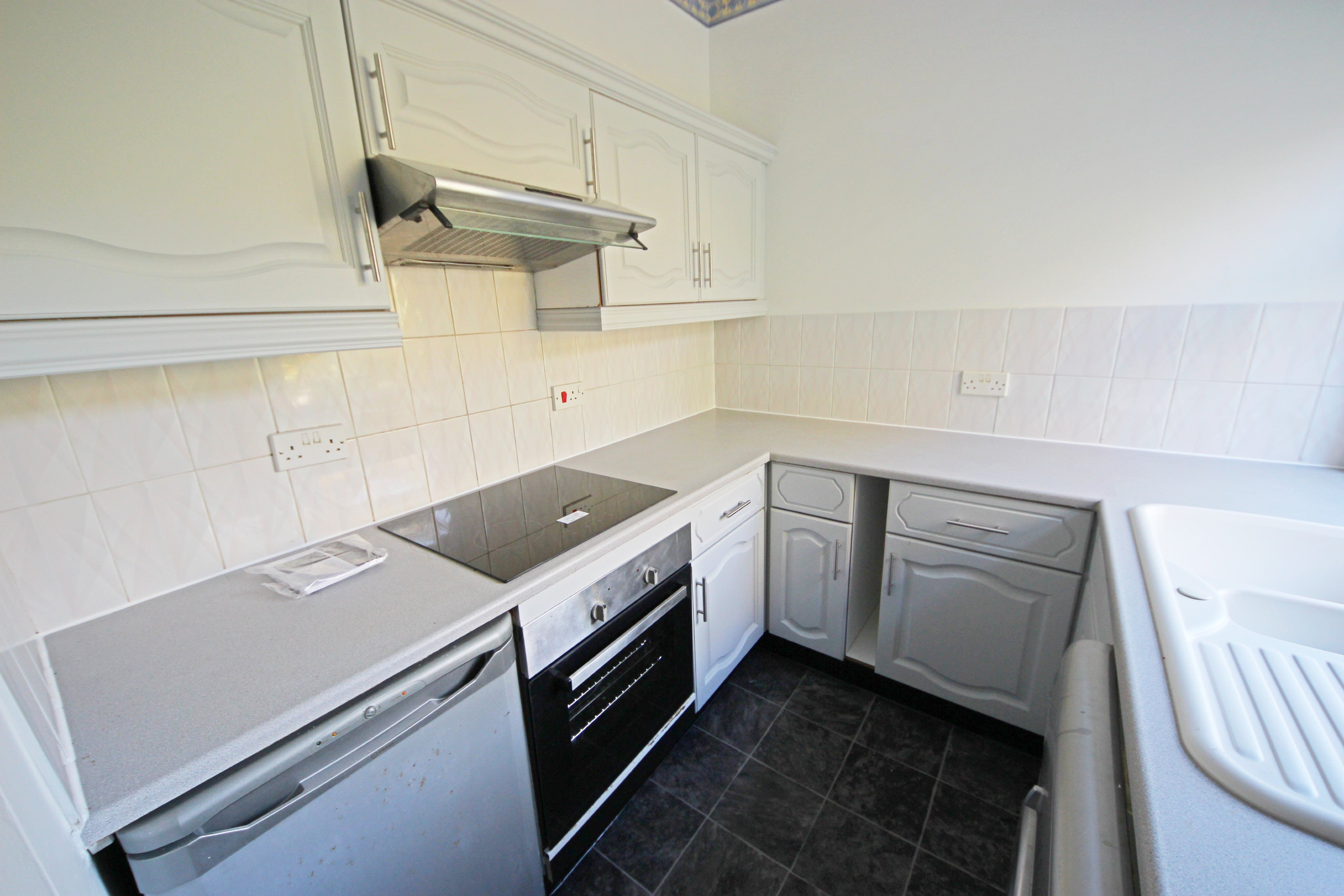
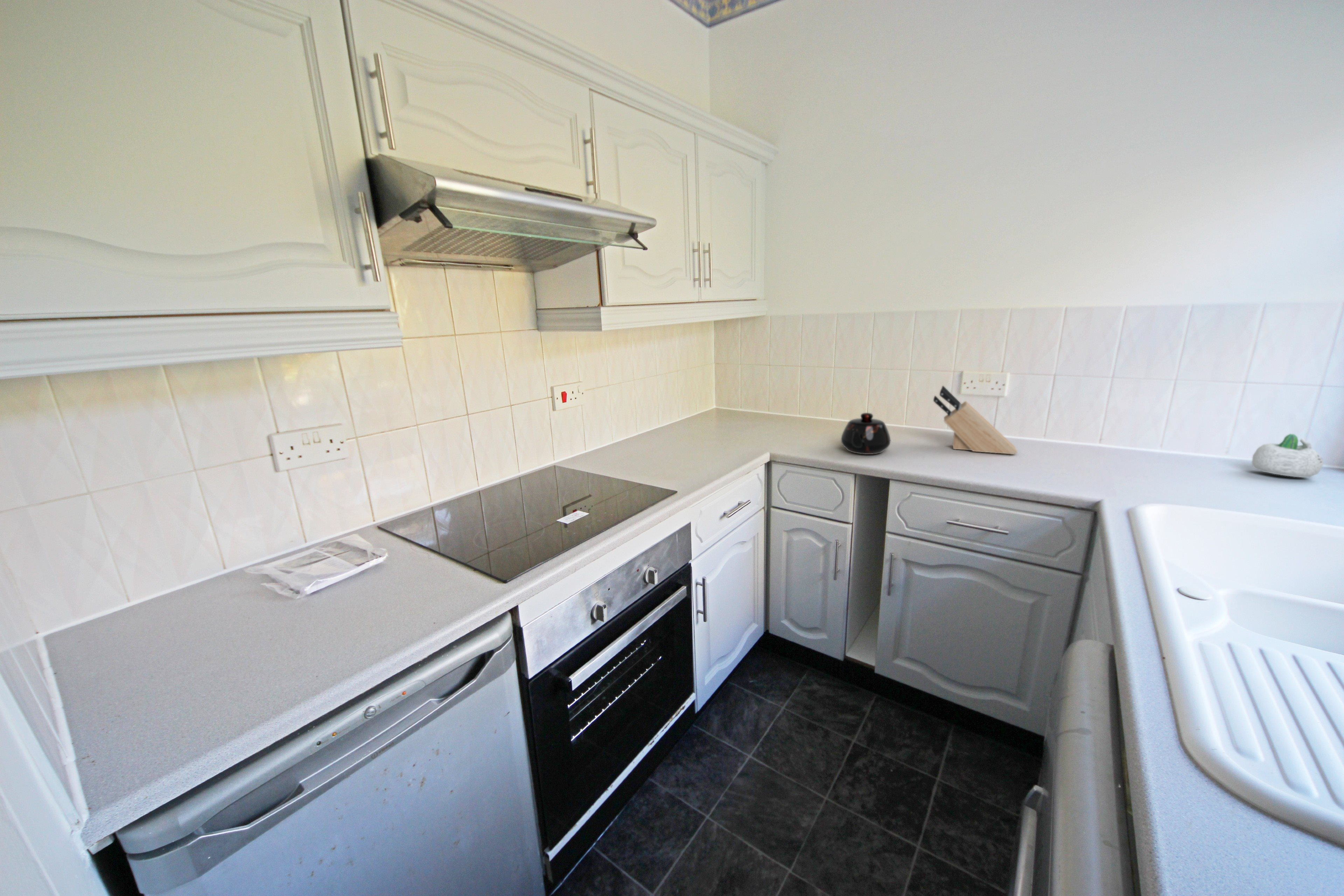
+ knife block [933,385,1018,455]
+ succulent planter [1251,433,1324,478]
+ teapot [841,412,891,455]
